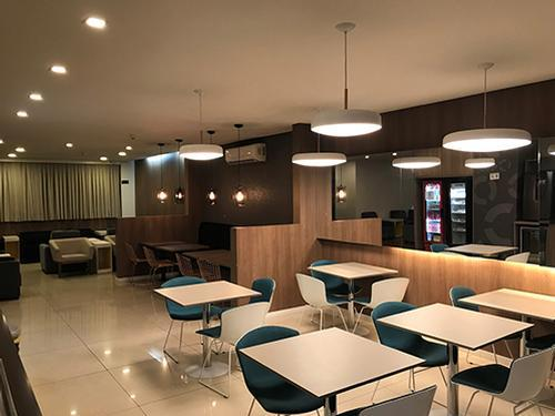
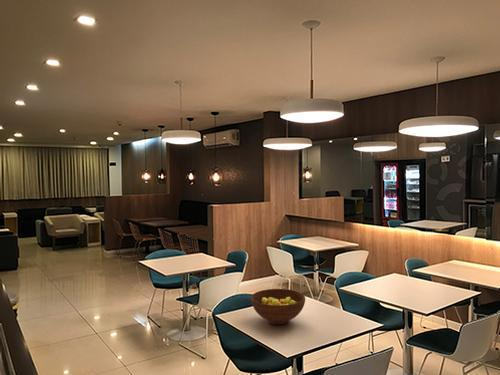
+ fruit bowl [250,288,306,326]
